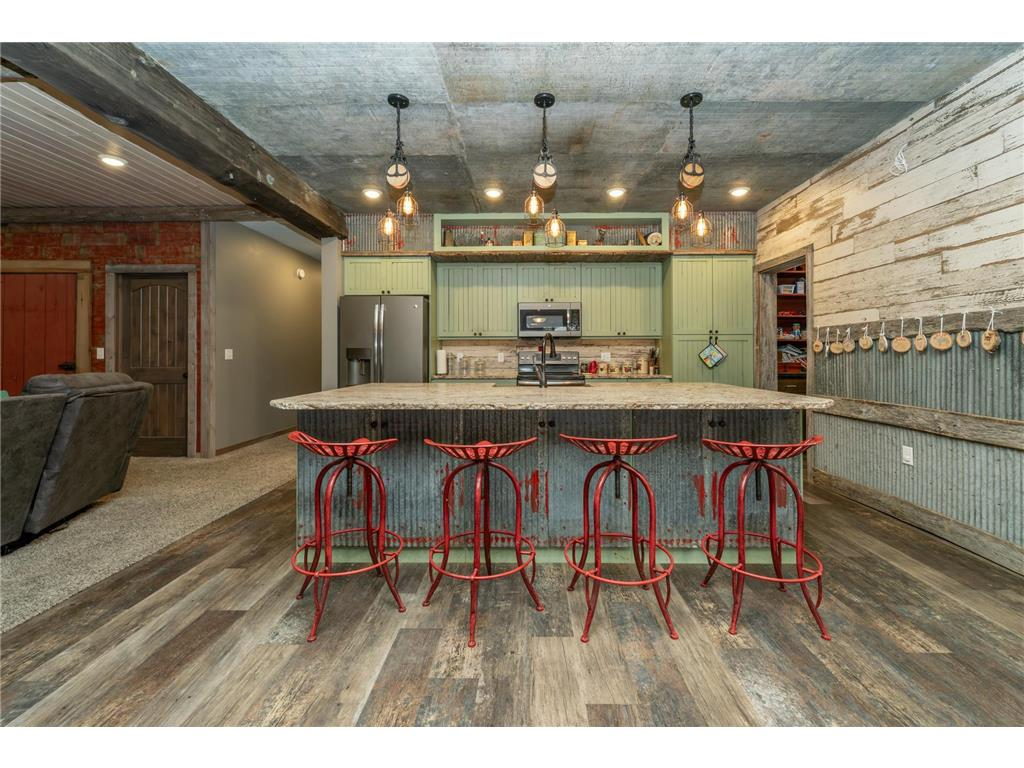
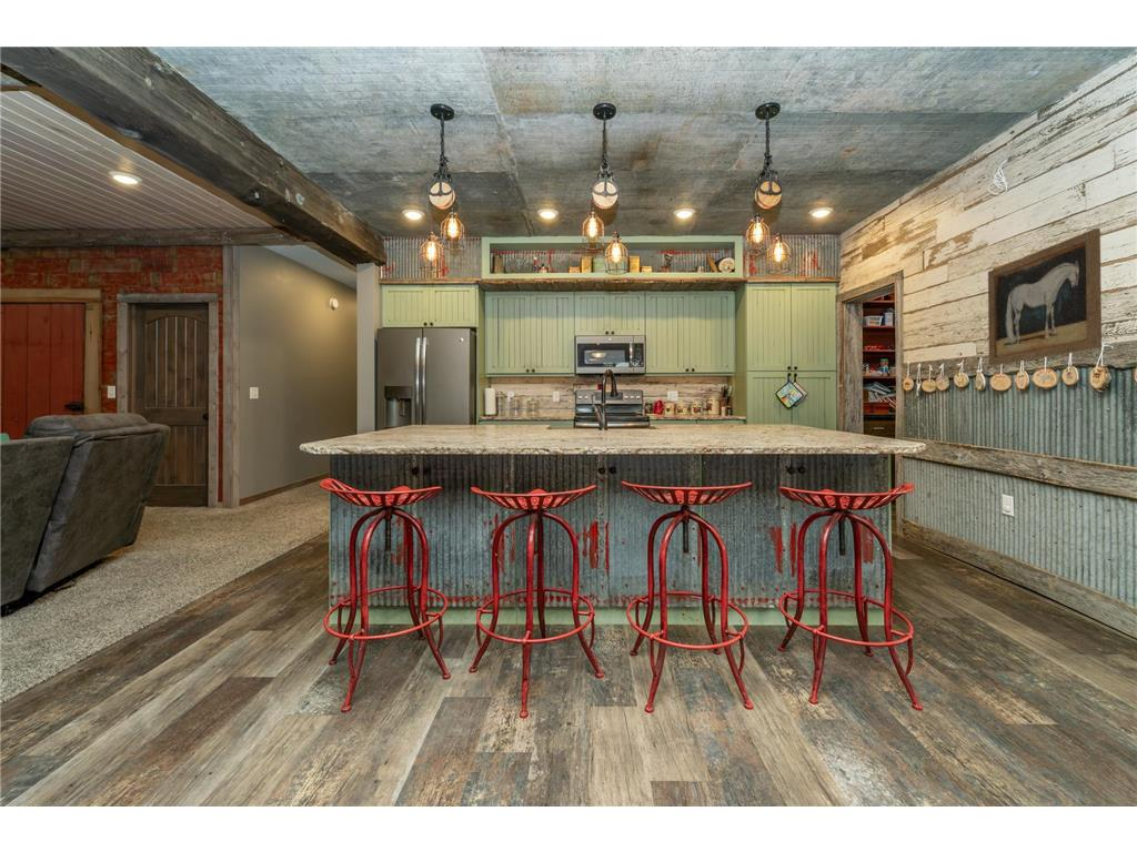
+ wall art [987,227,1103,367]
